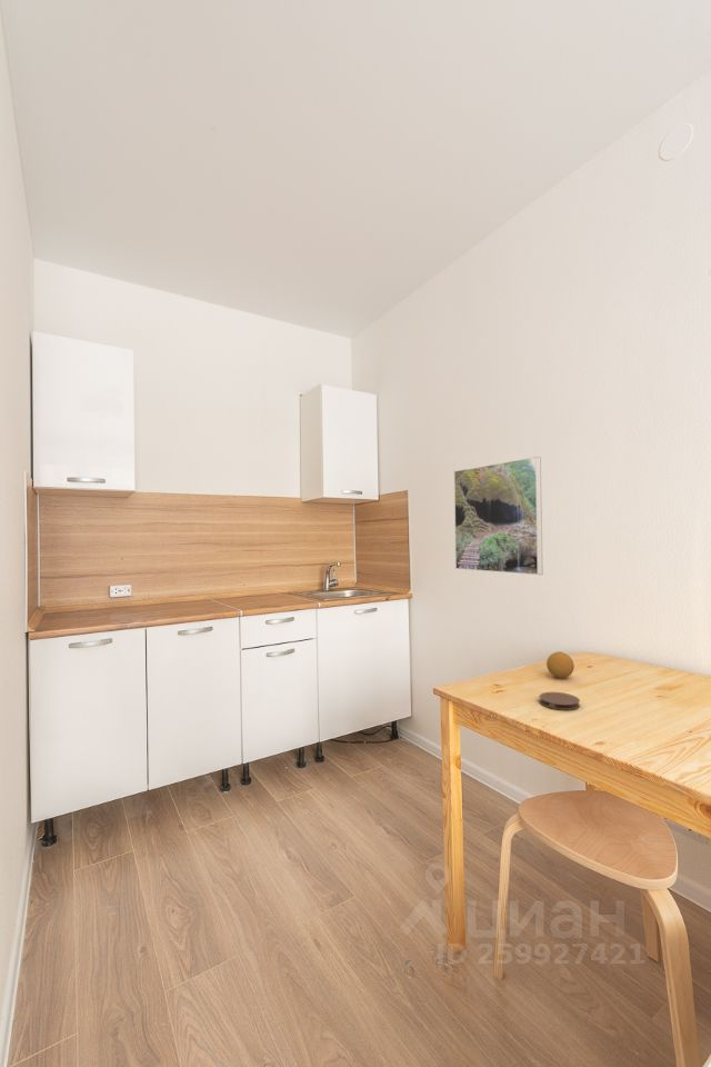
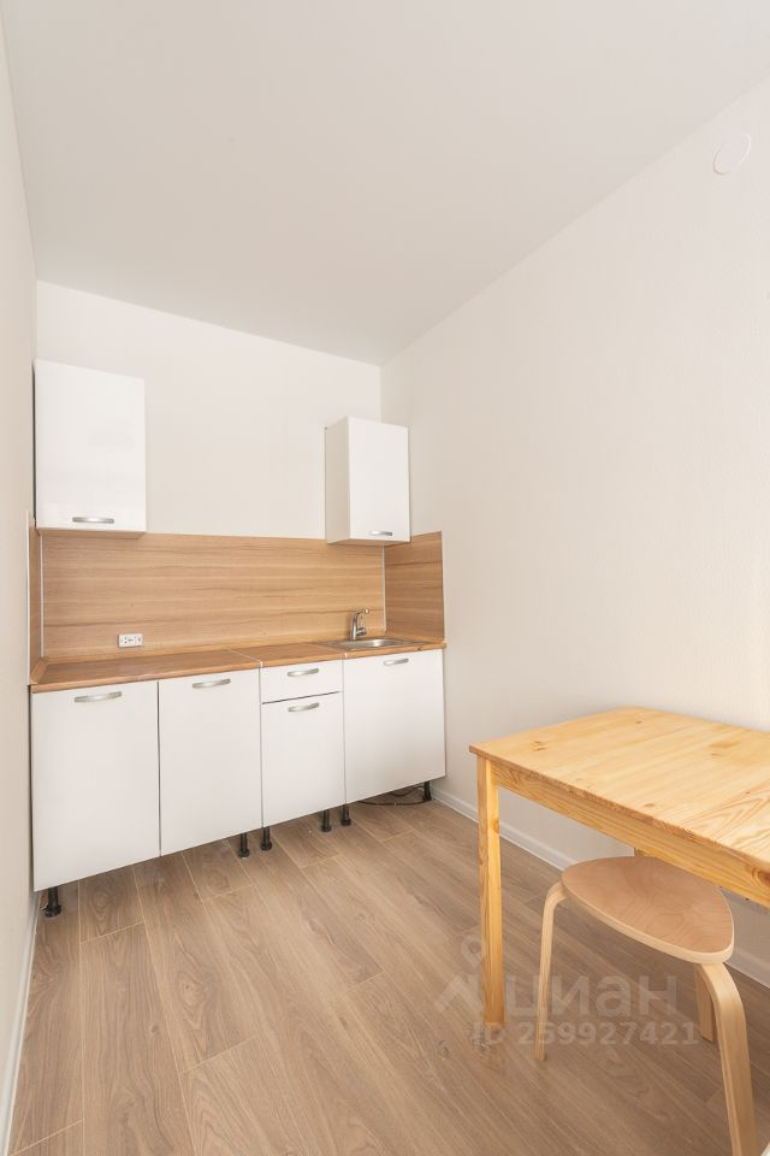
- coaster [539,691,581,711]
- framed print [453,456,544,576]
- fruit [545,650,575,679]
